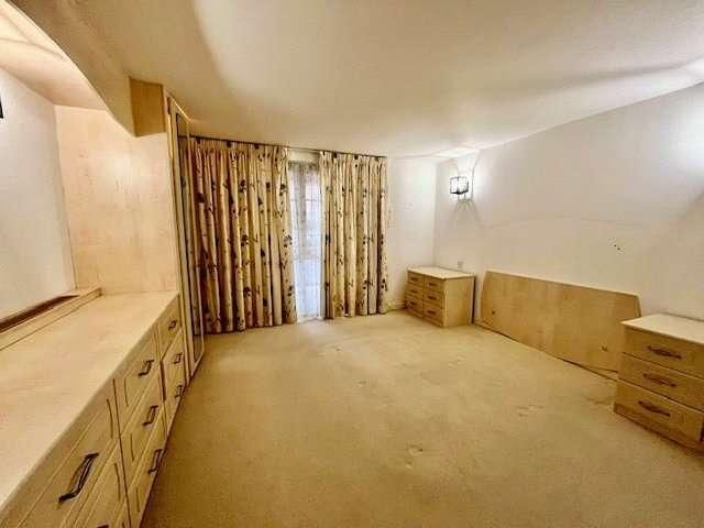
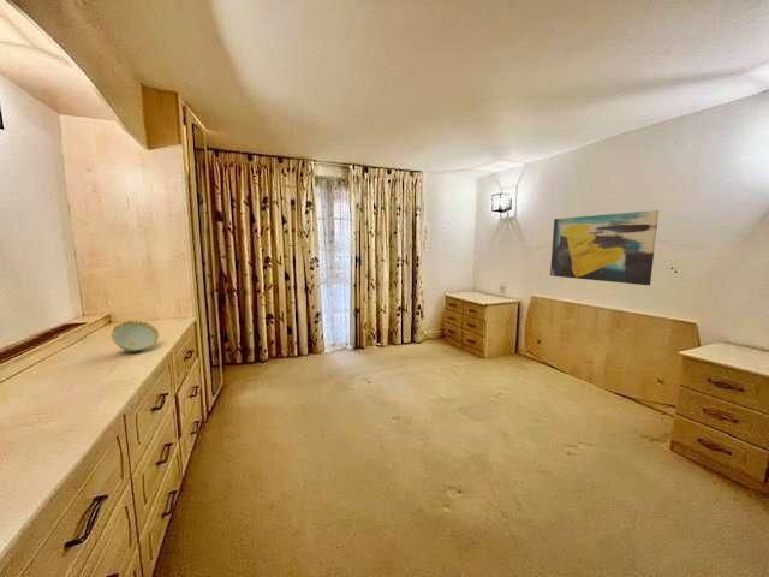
+ wall art [549,209,660,286]
+ decorative bowl [111,320,160,352]
